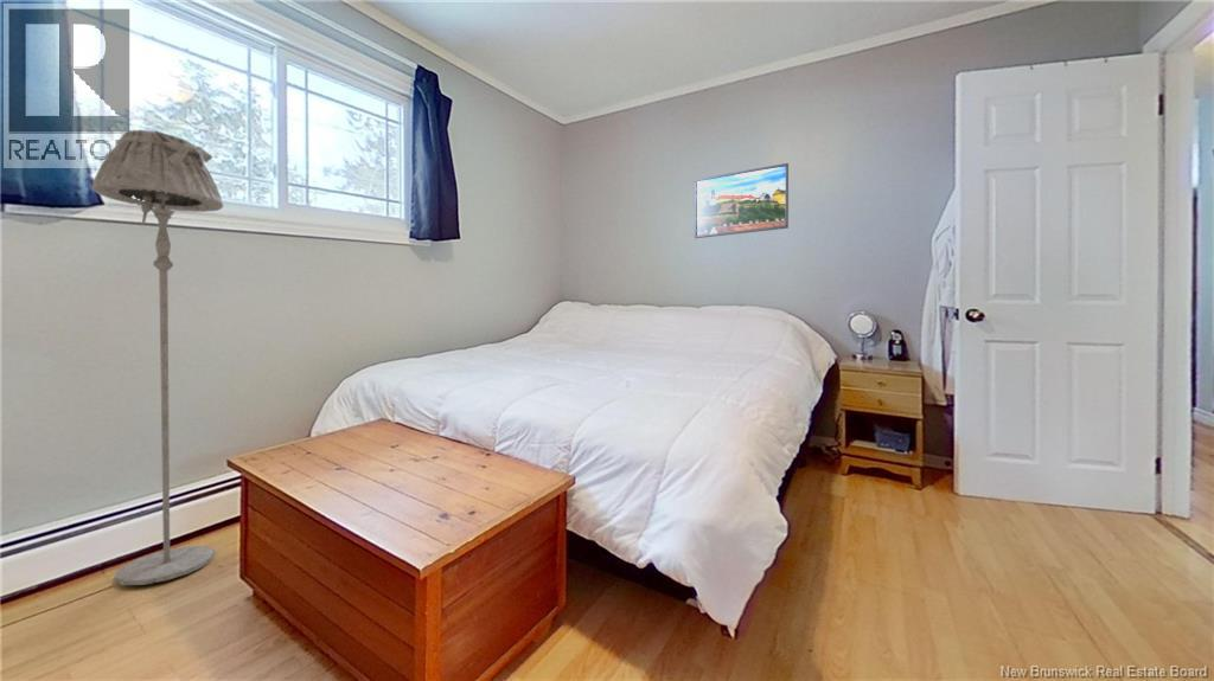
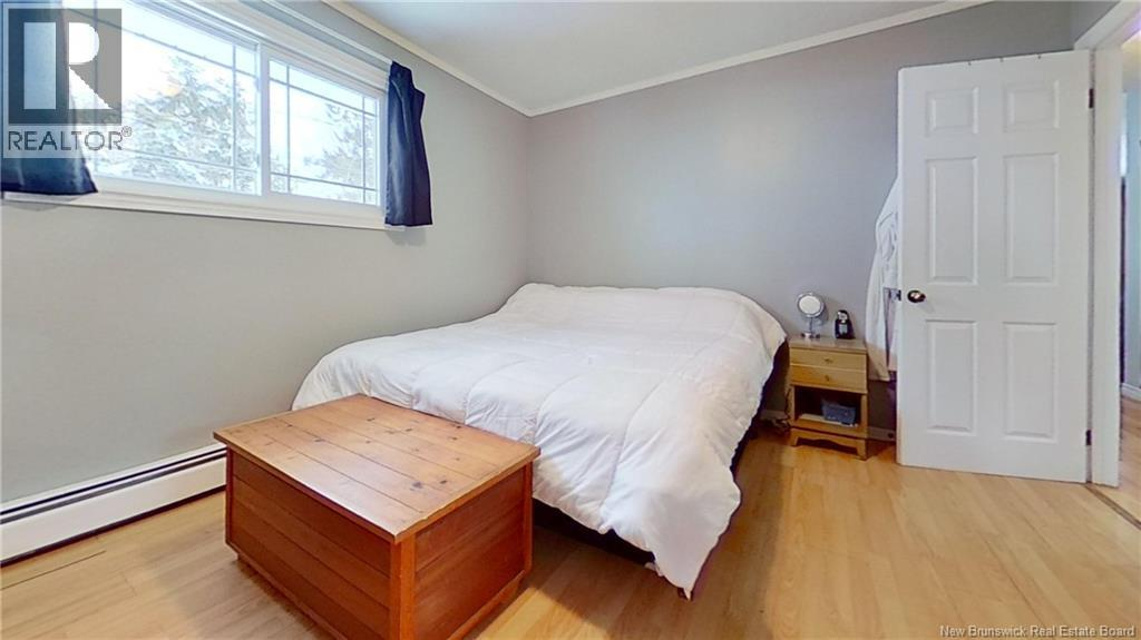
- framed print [694,162,790,239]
- floor lamp [90,129,224,586]
